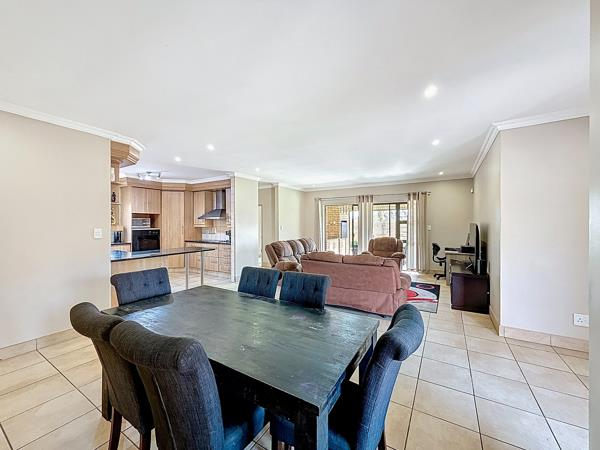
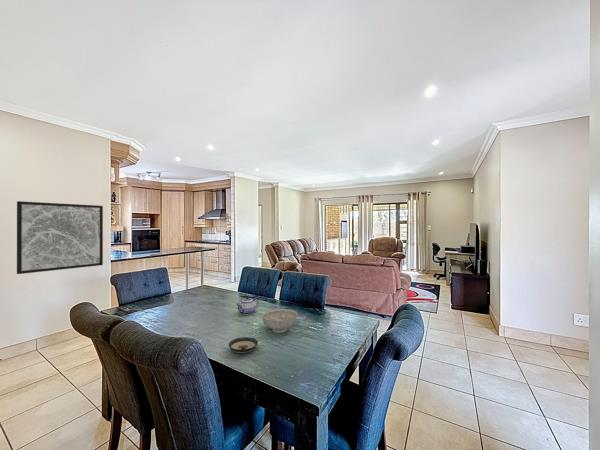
+ wall art [16,200,104,275]
+ decorative bowl [261,308,298,334]
+ saucer [228,336,259,354]
+ teapot [235,296,260,316]
